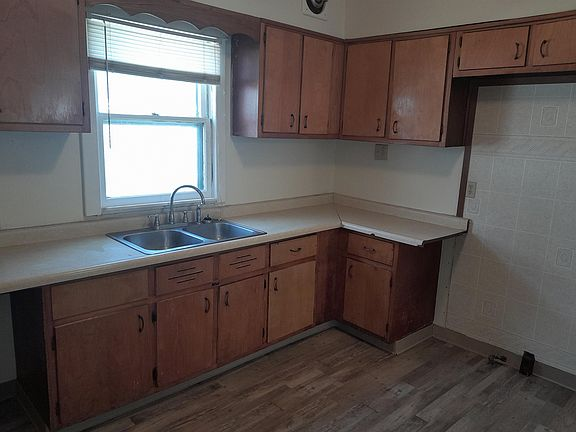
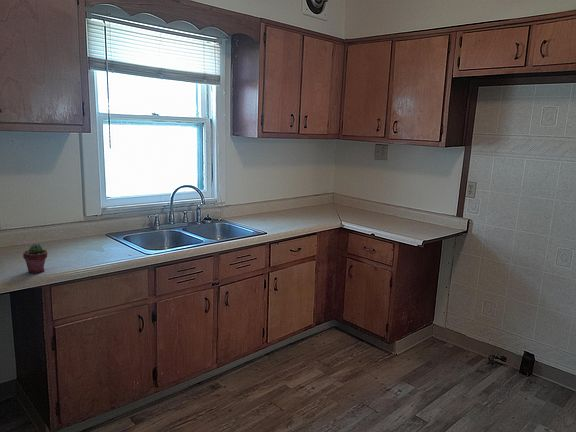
+ potted succulent [22,243,48,274]
